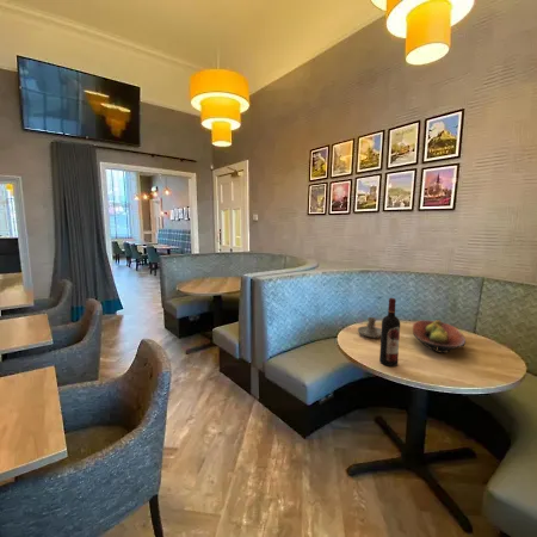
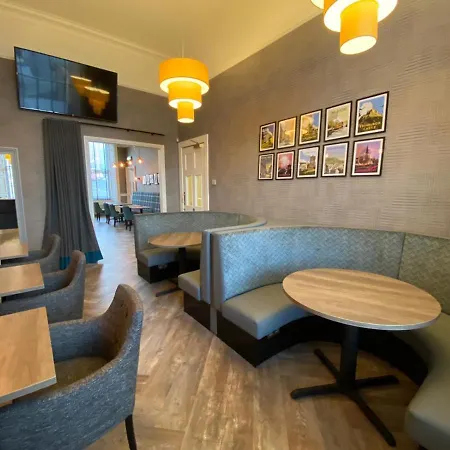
- fruit bowl [412,319,467,354]
- wine bottle [378,297,401,368]
- candle holder [357,316,382,339]
